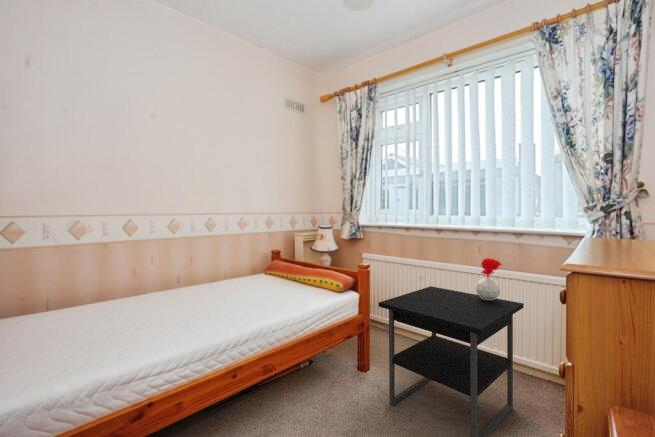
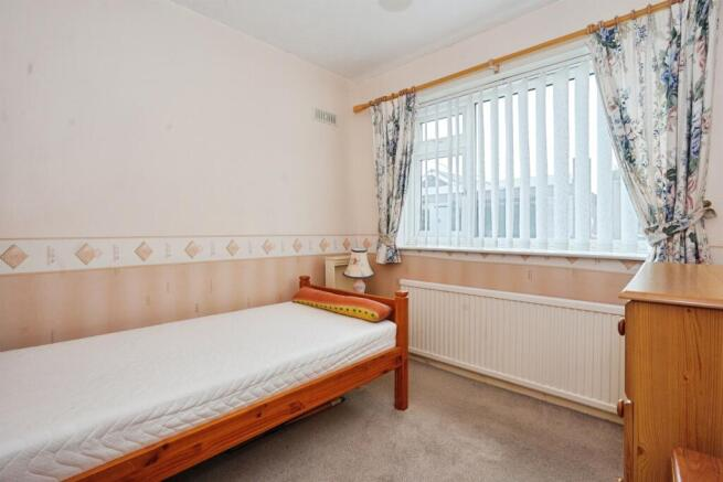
- nightstand [377,286,525,437]
- toy figurine [475,257,503,300]
